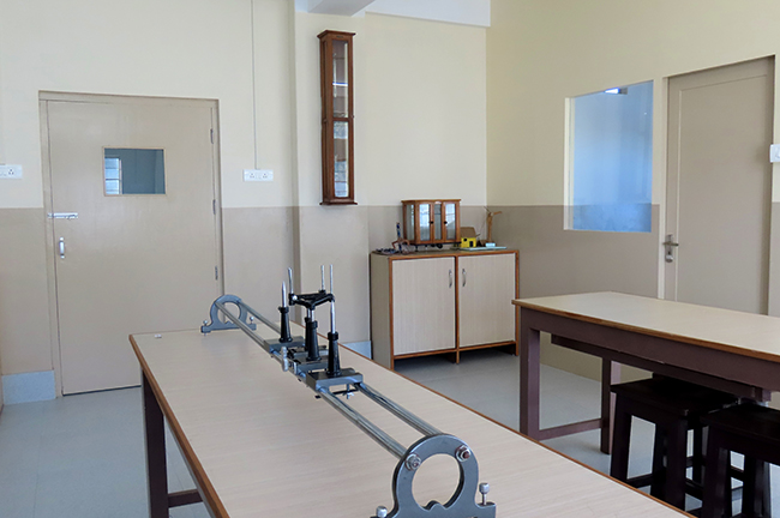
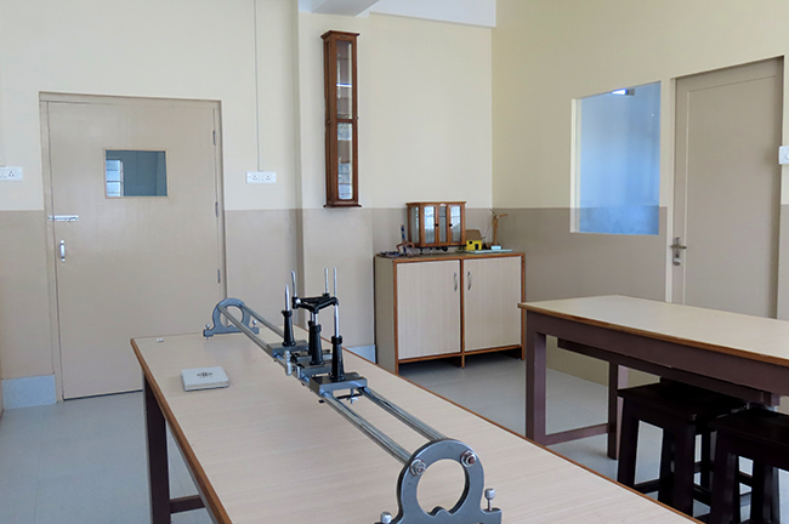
+ notepad [180,365,229,392]
